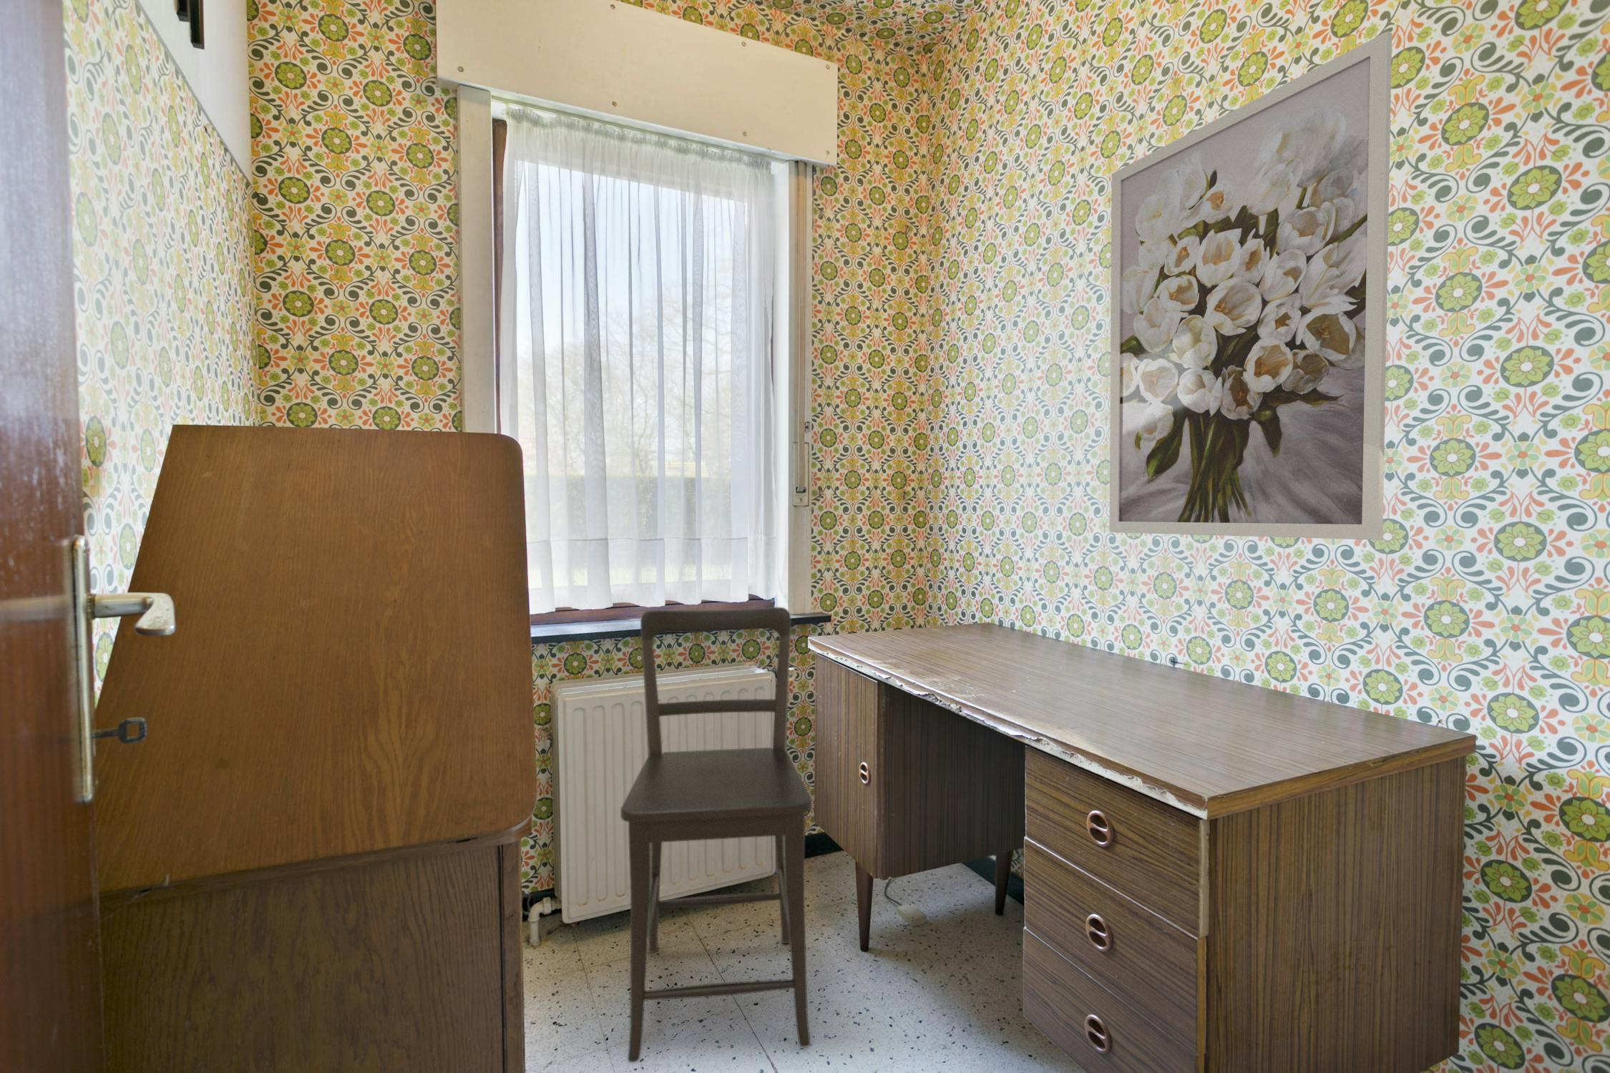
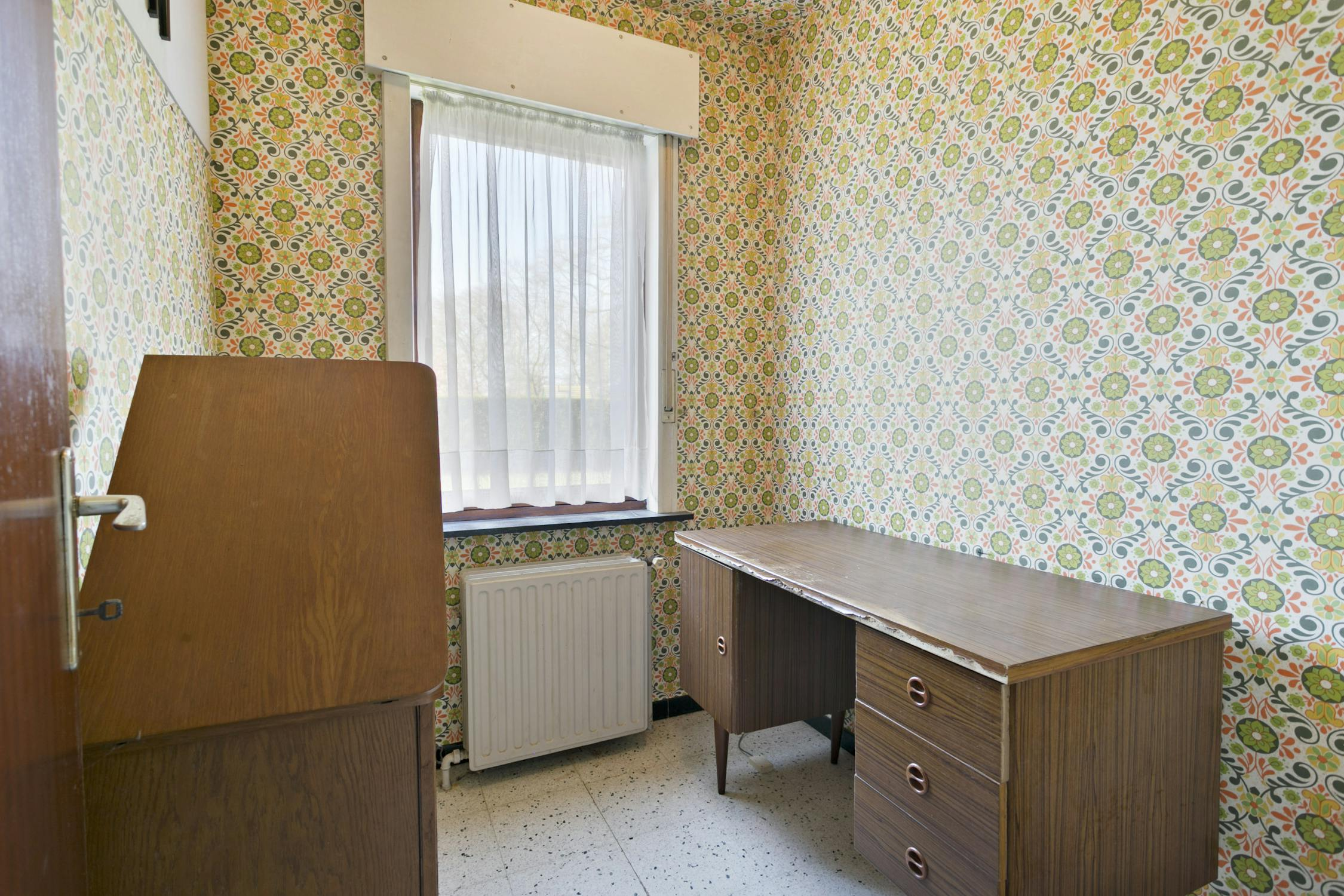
- wall art [1108,31,1392,541]
- chair [619,607,812,1063]
